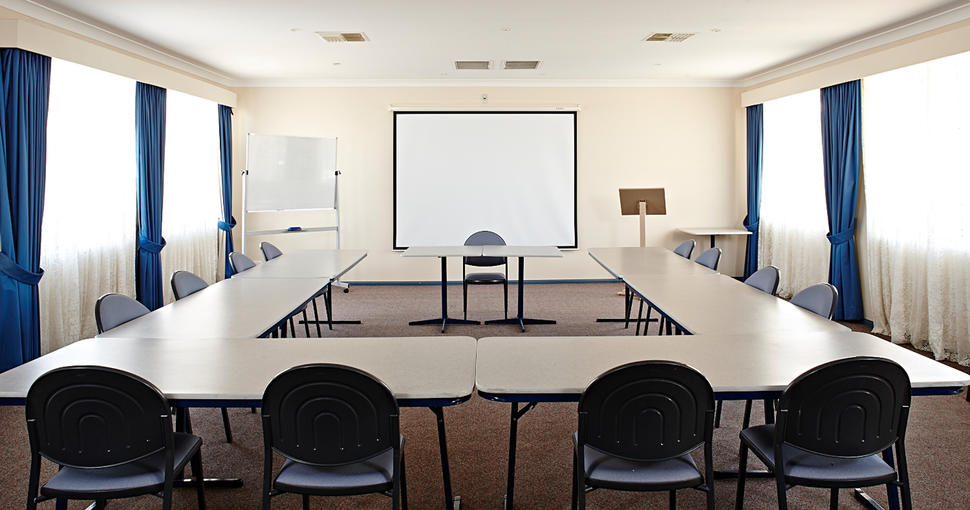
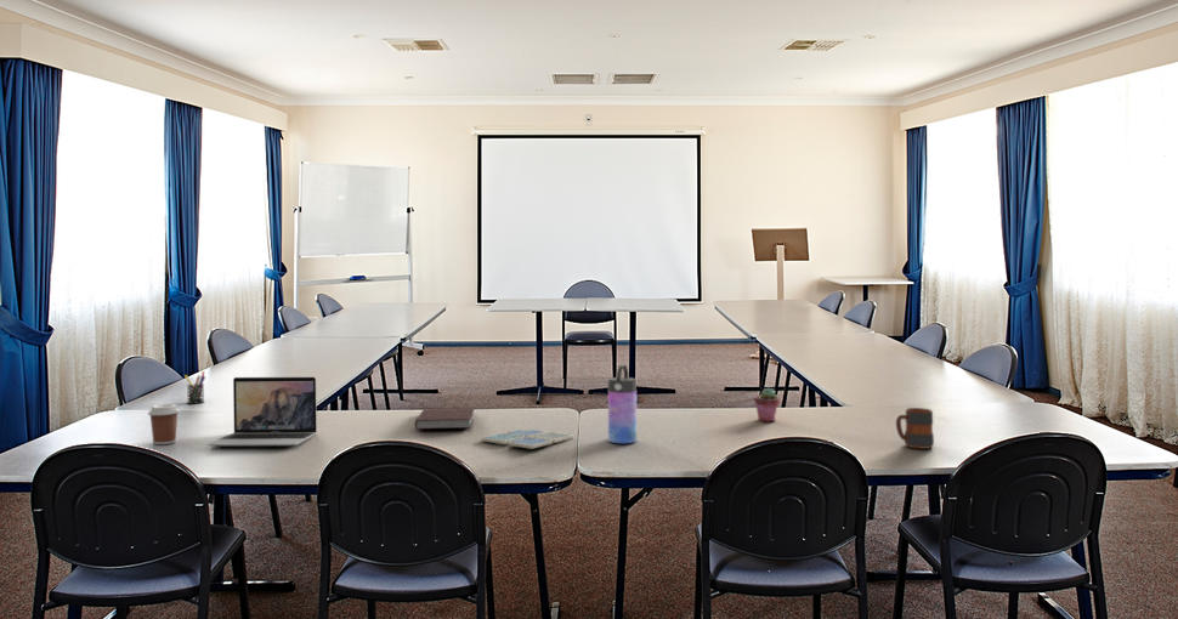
+ water bottle [607,364,638,444]
+ mug [895,407,935,450]
+ coffee cup [147,403,181,445]
+ notebook [414,407,476,431]
+ potted succulent [753,387,781,424]
+ pen holder [183,370,206,405]
+ drink coaster [480,428,574,450]
+ laptop [206,376,318,447]
